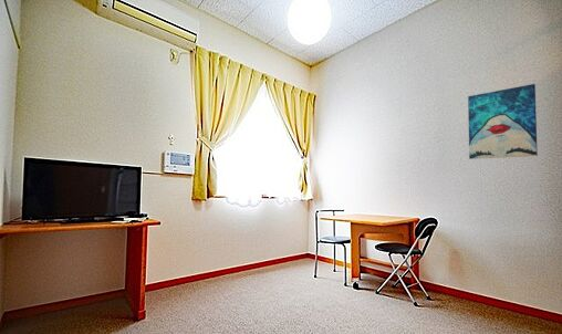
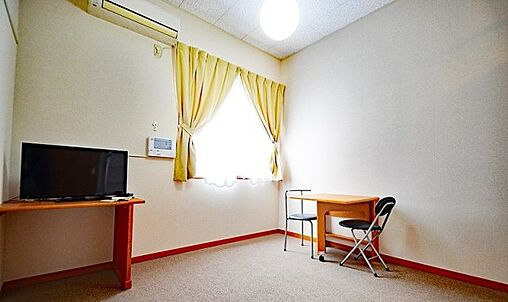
- wall art [467,83,539,160]
